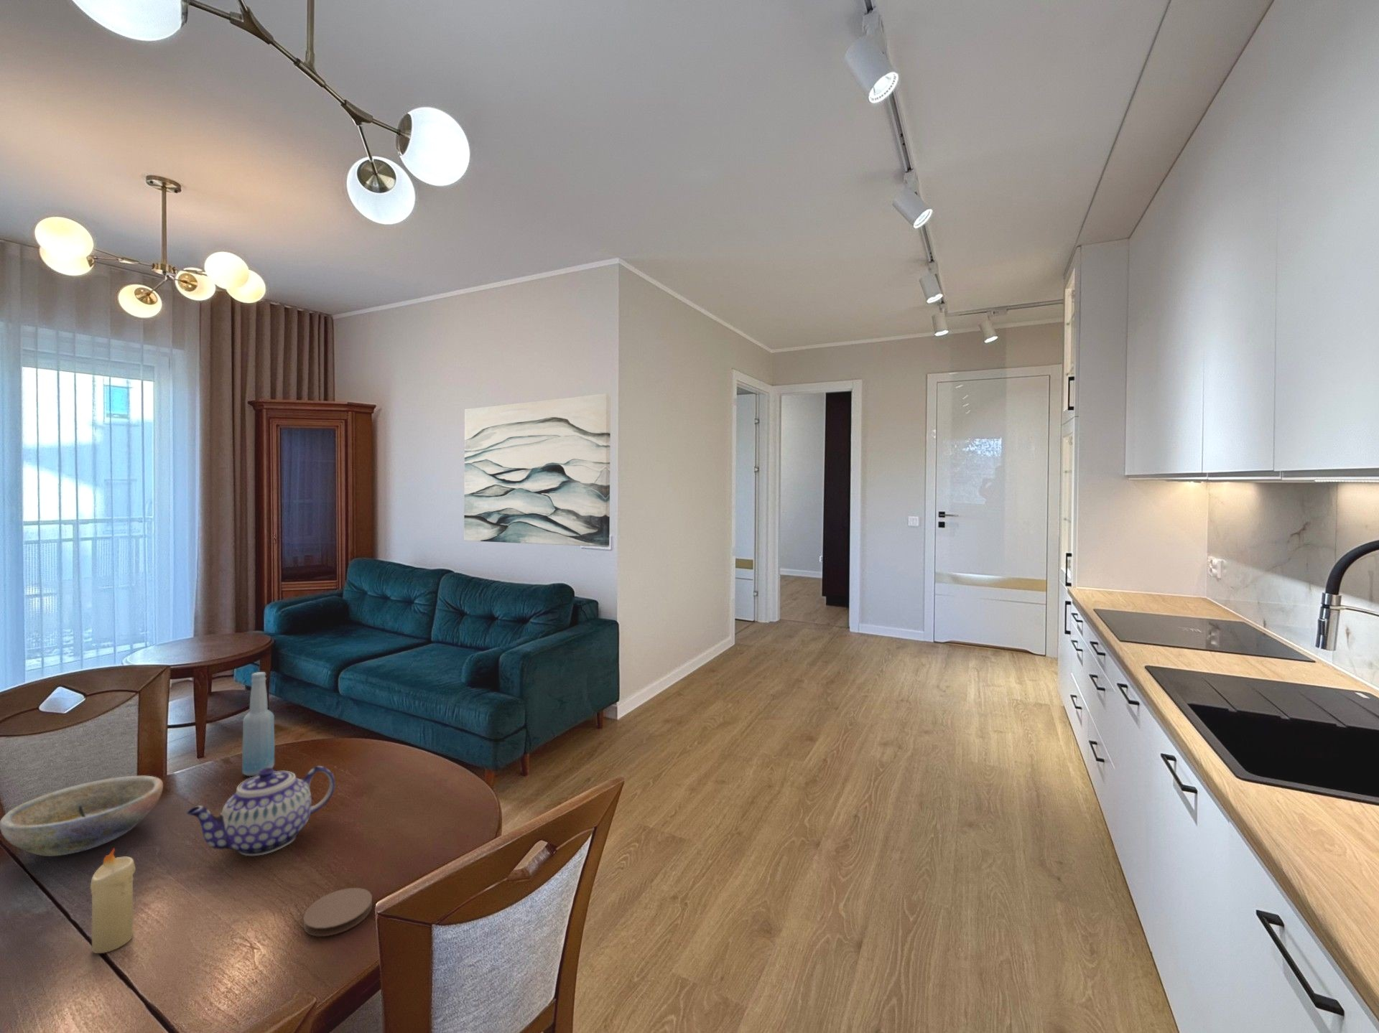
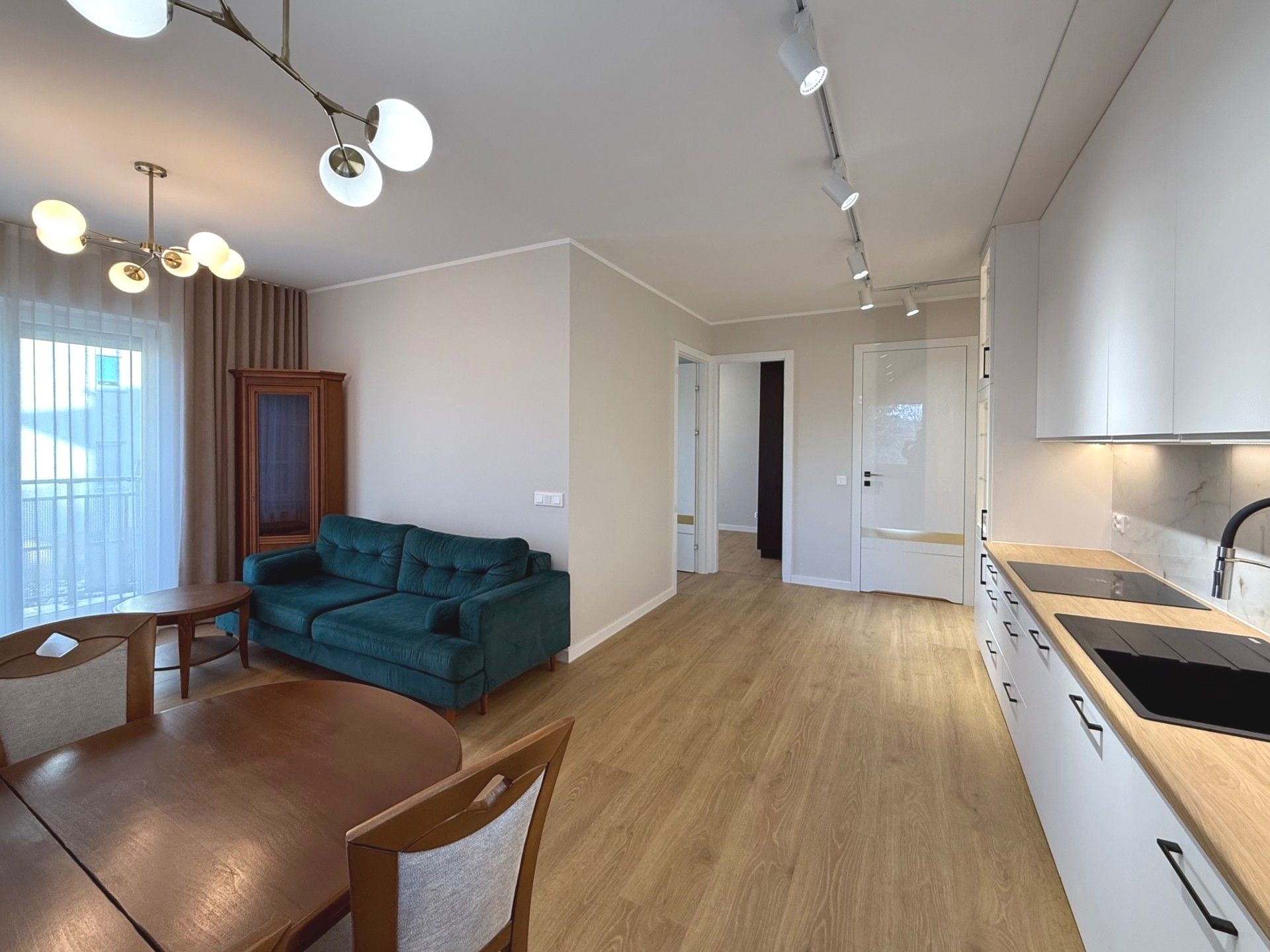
- coaster [302,888,372,936]
- candle [90,847,137,954]
- wall art [464,393,611,548]
- bottle [241,672,275,777]
- bowl [0,775,164,857]
- teapot [186,765,337,856]
